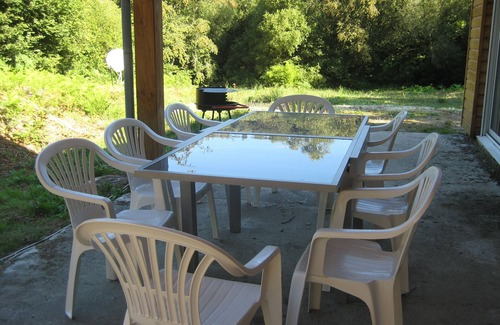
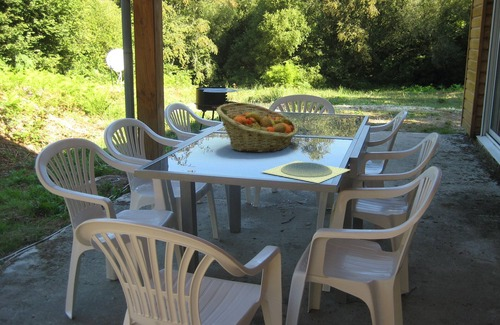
+ plate [262,160,351,184]
+ fruit basket [215,102,299,153]
